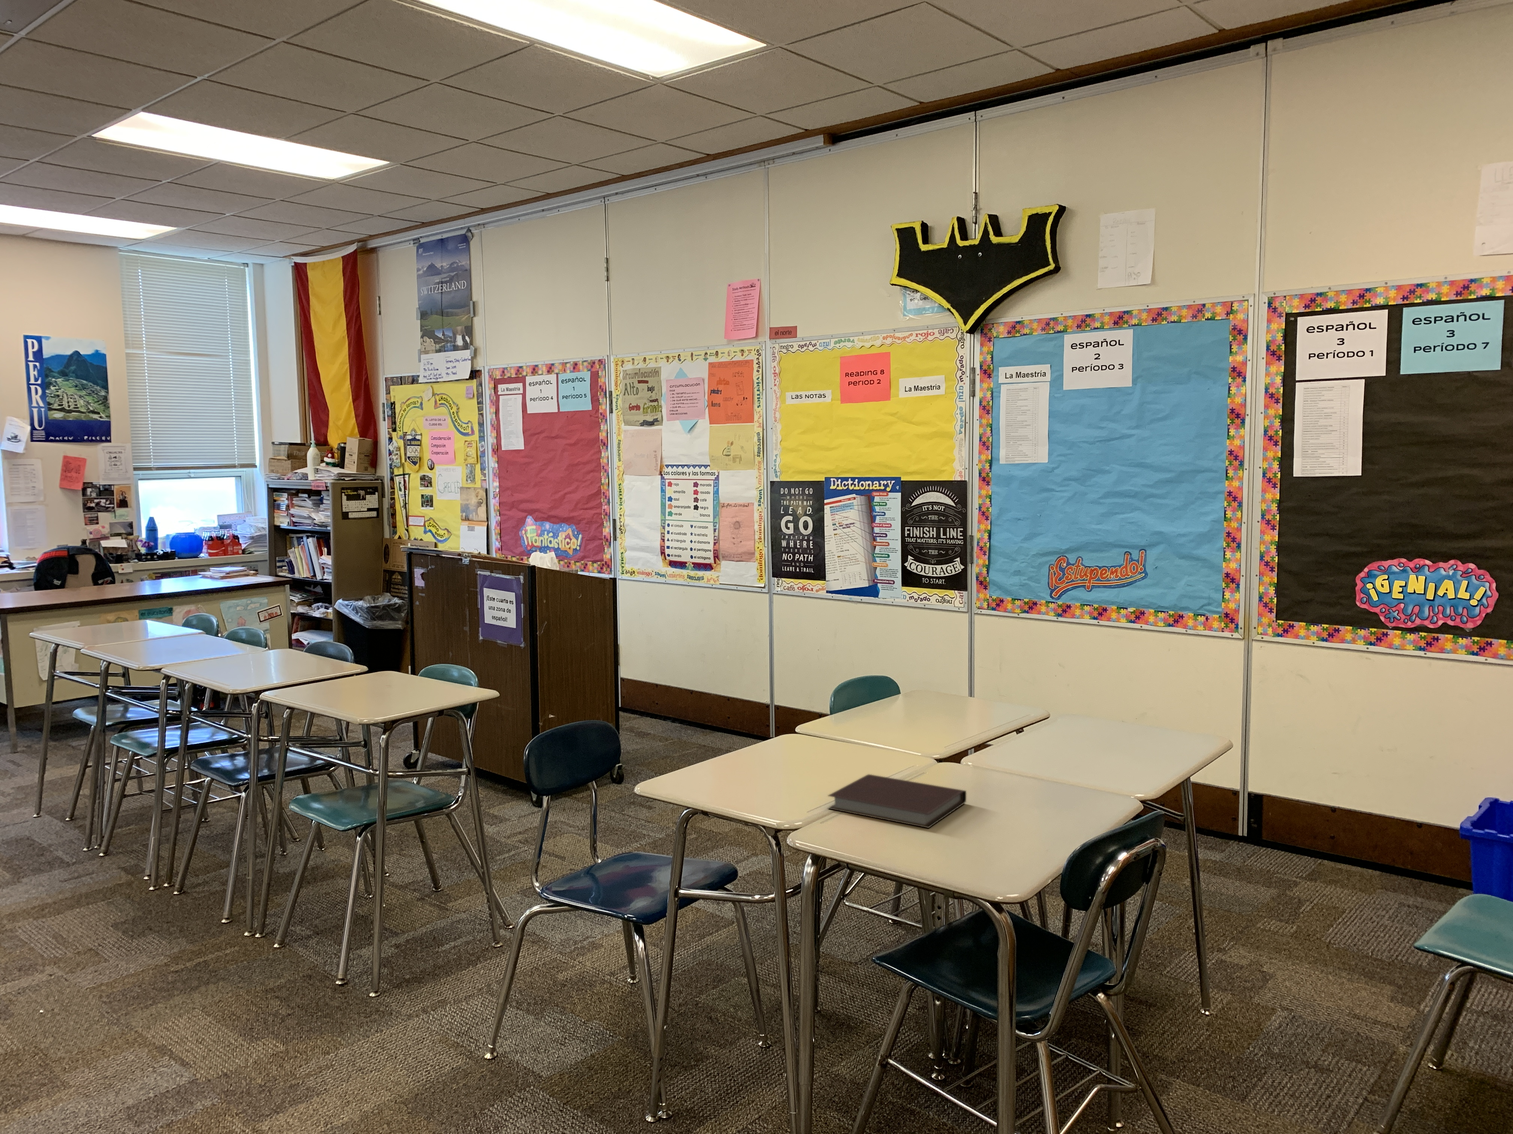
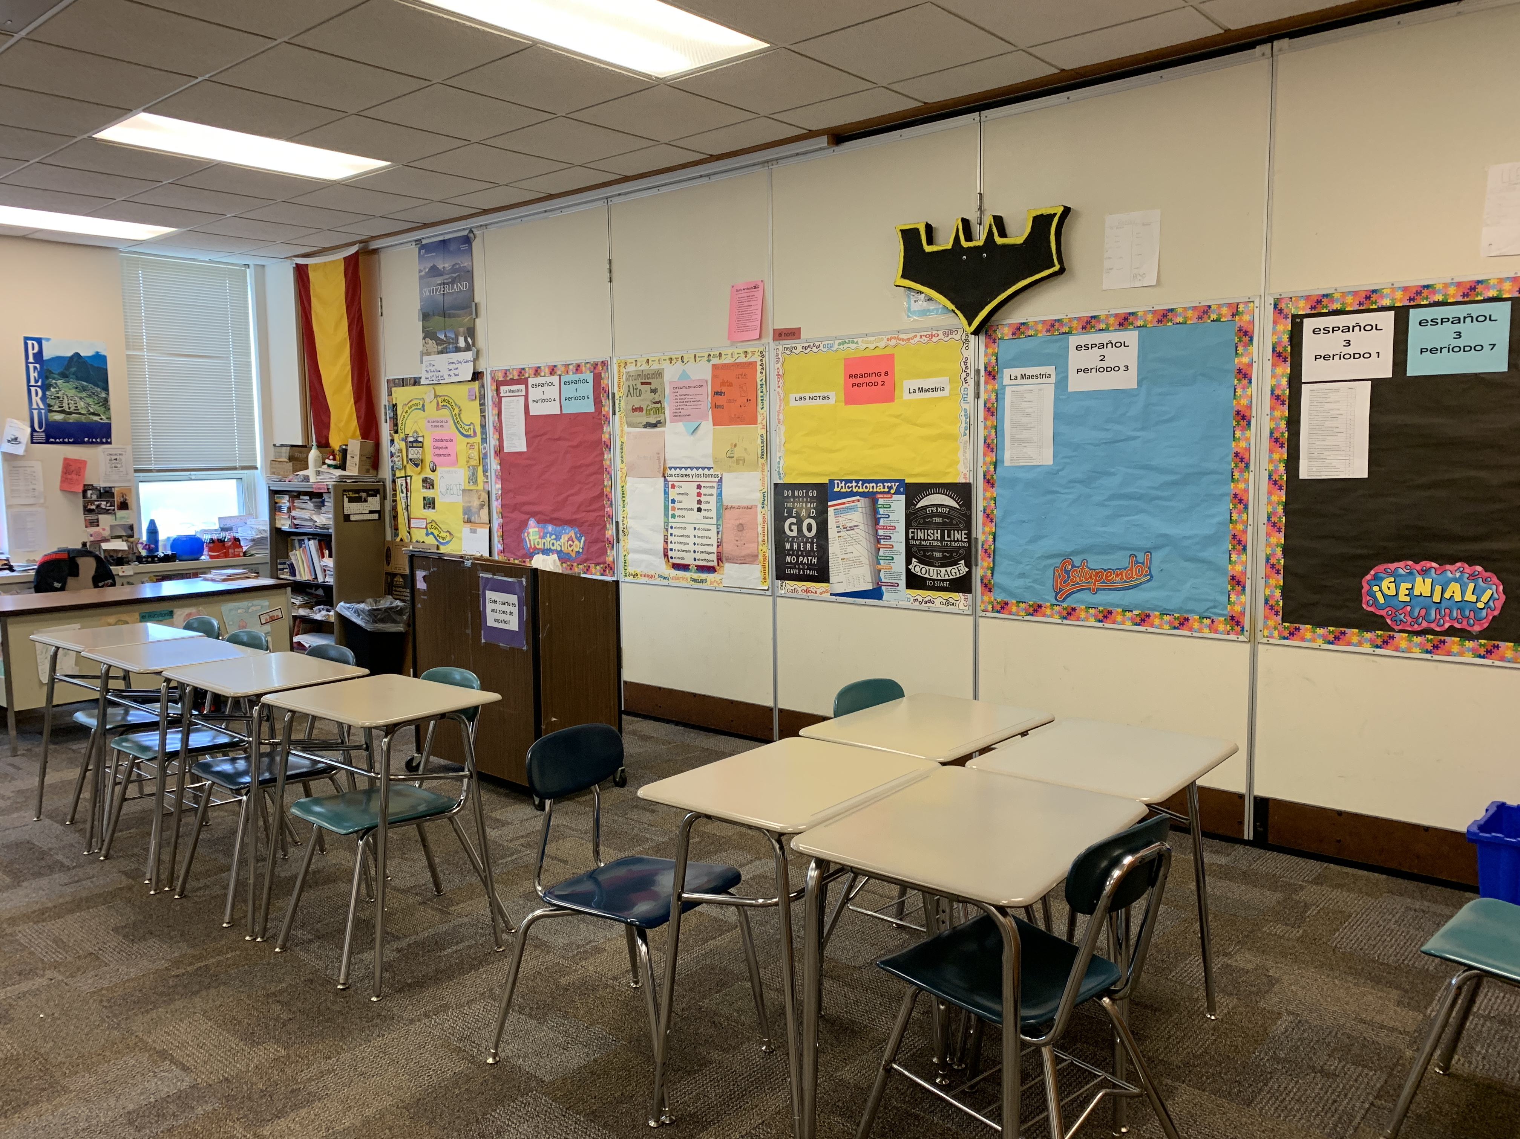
- notebook [827,774,966,828]
